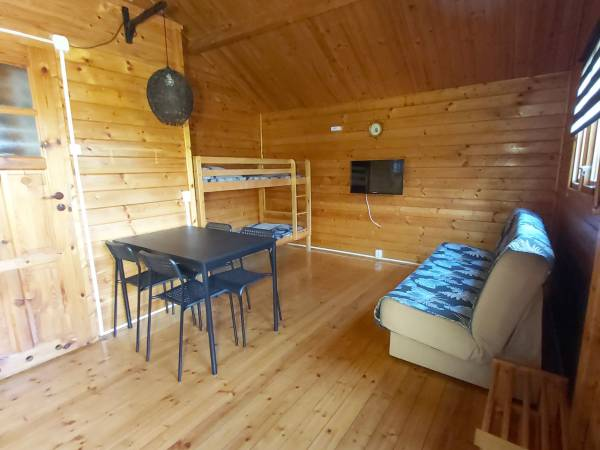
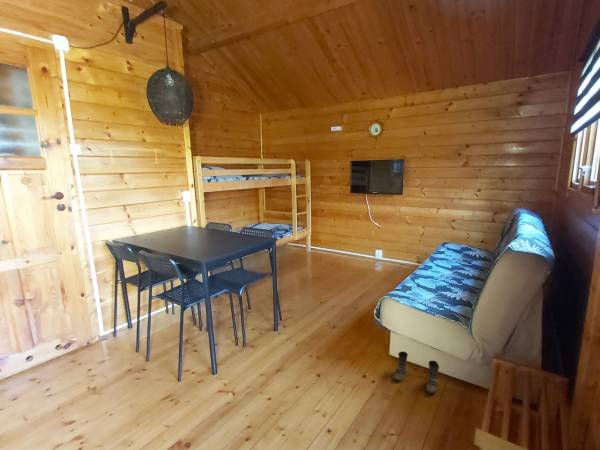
+ boots [392,350,440,395]
